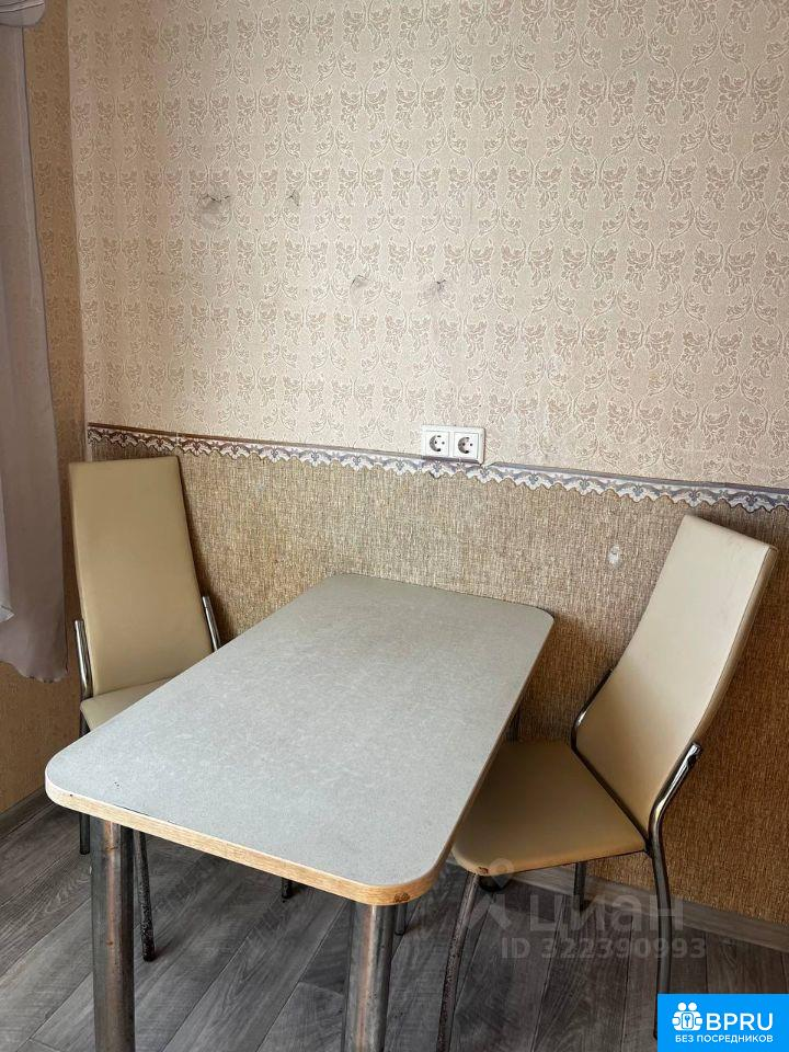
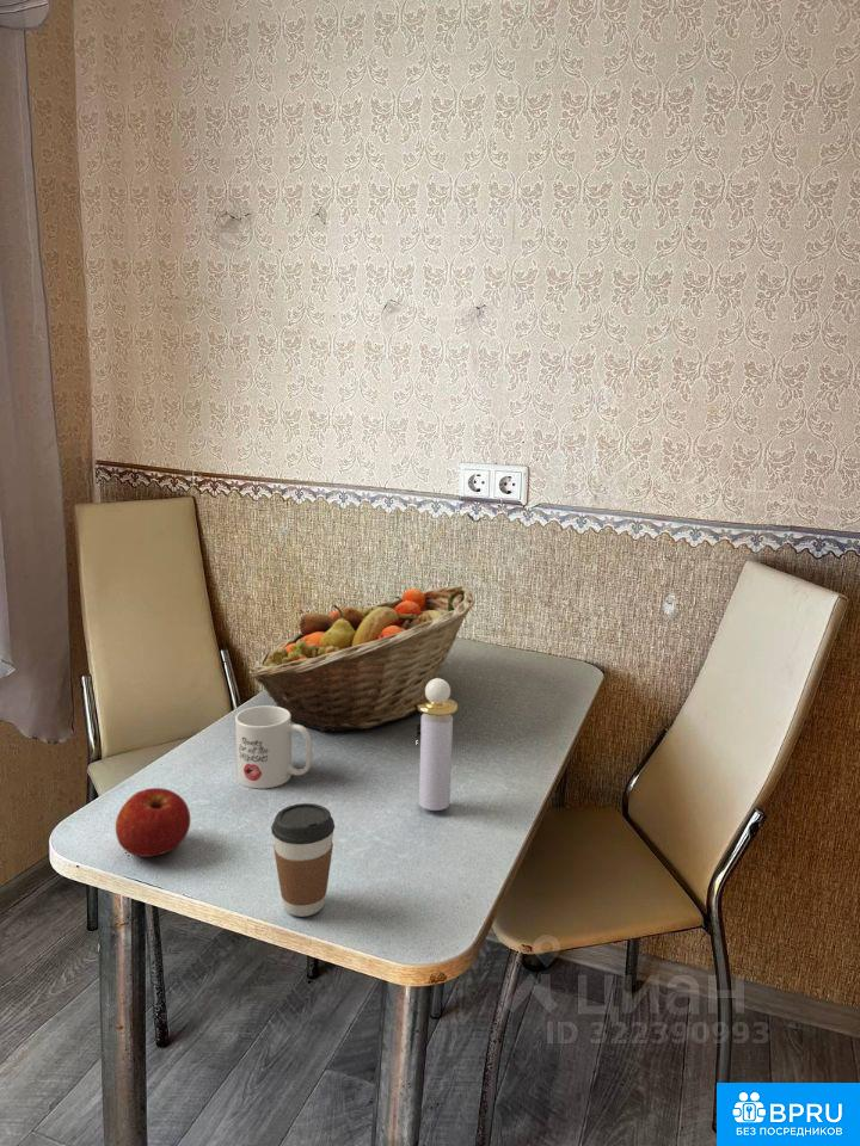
+ coffee cup [270,802,336,918]
+ mug [234,704,313,790]
+ apple [115,787,191,858]
+ fruit basket [247,585,477,733]
+ perfume bottle [416,677,459,812]
